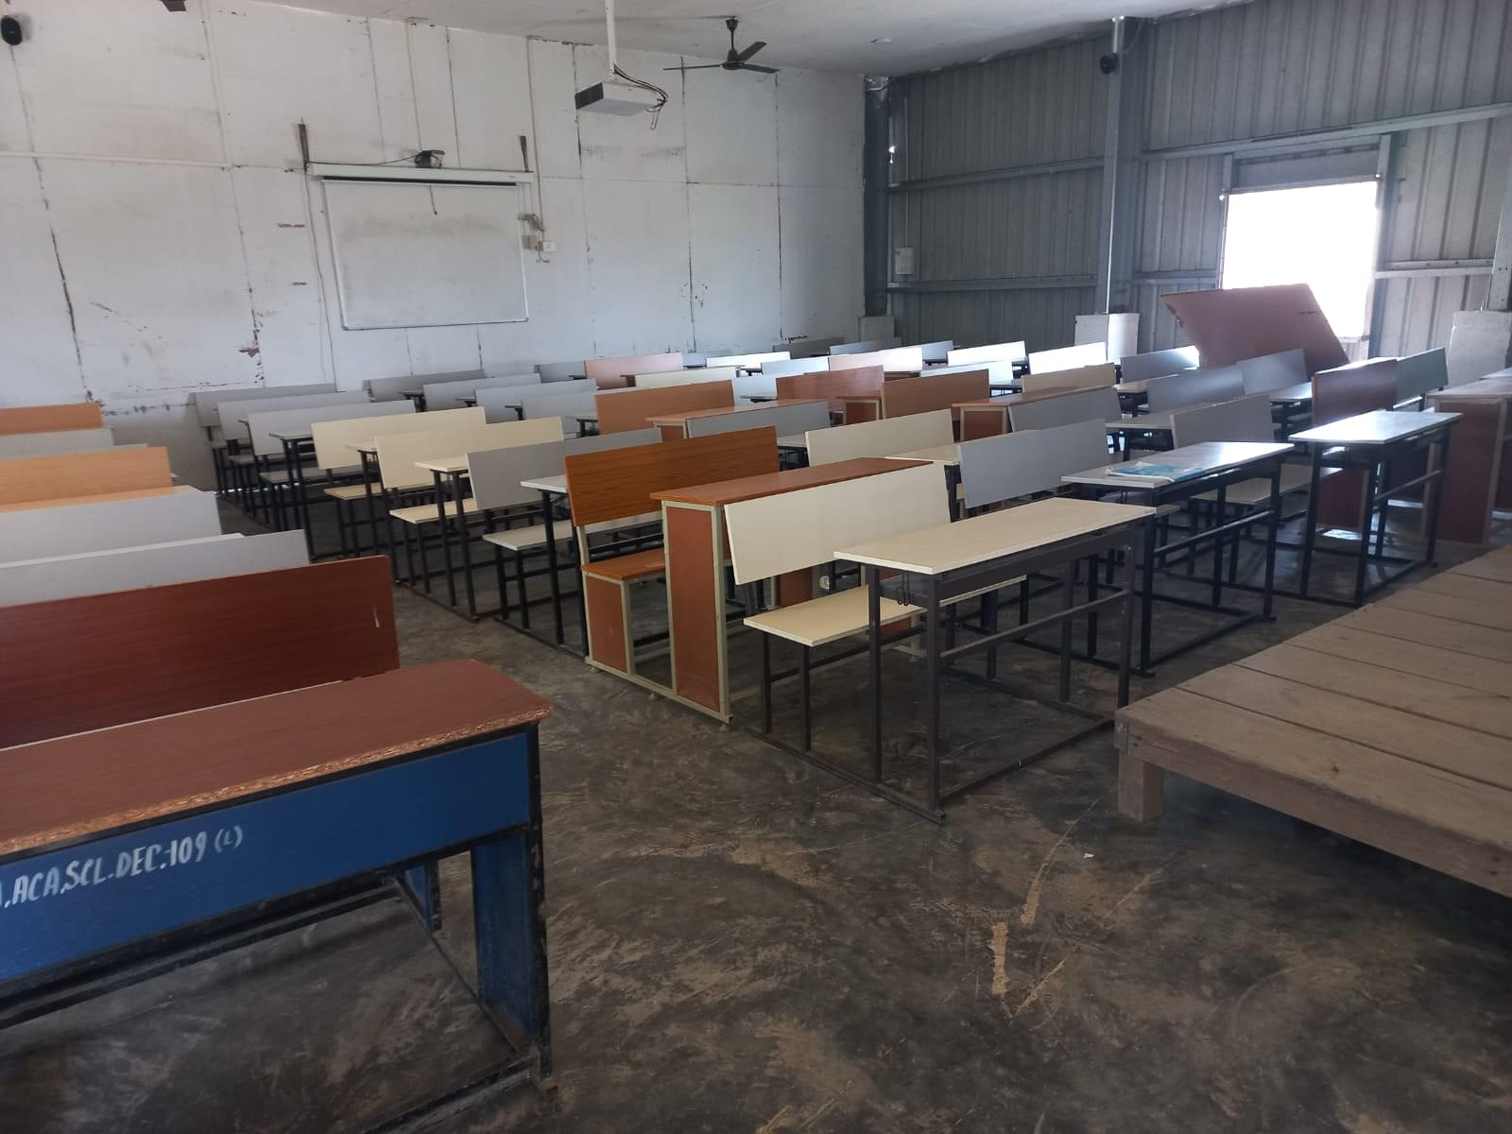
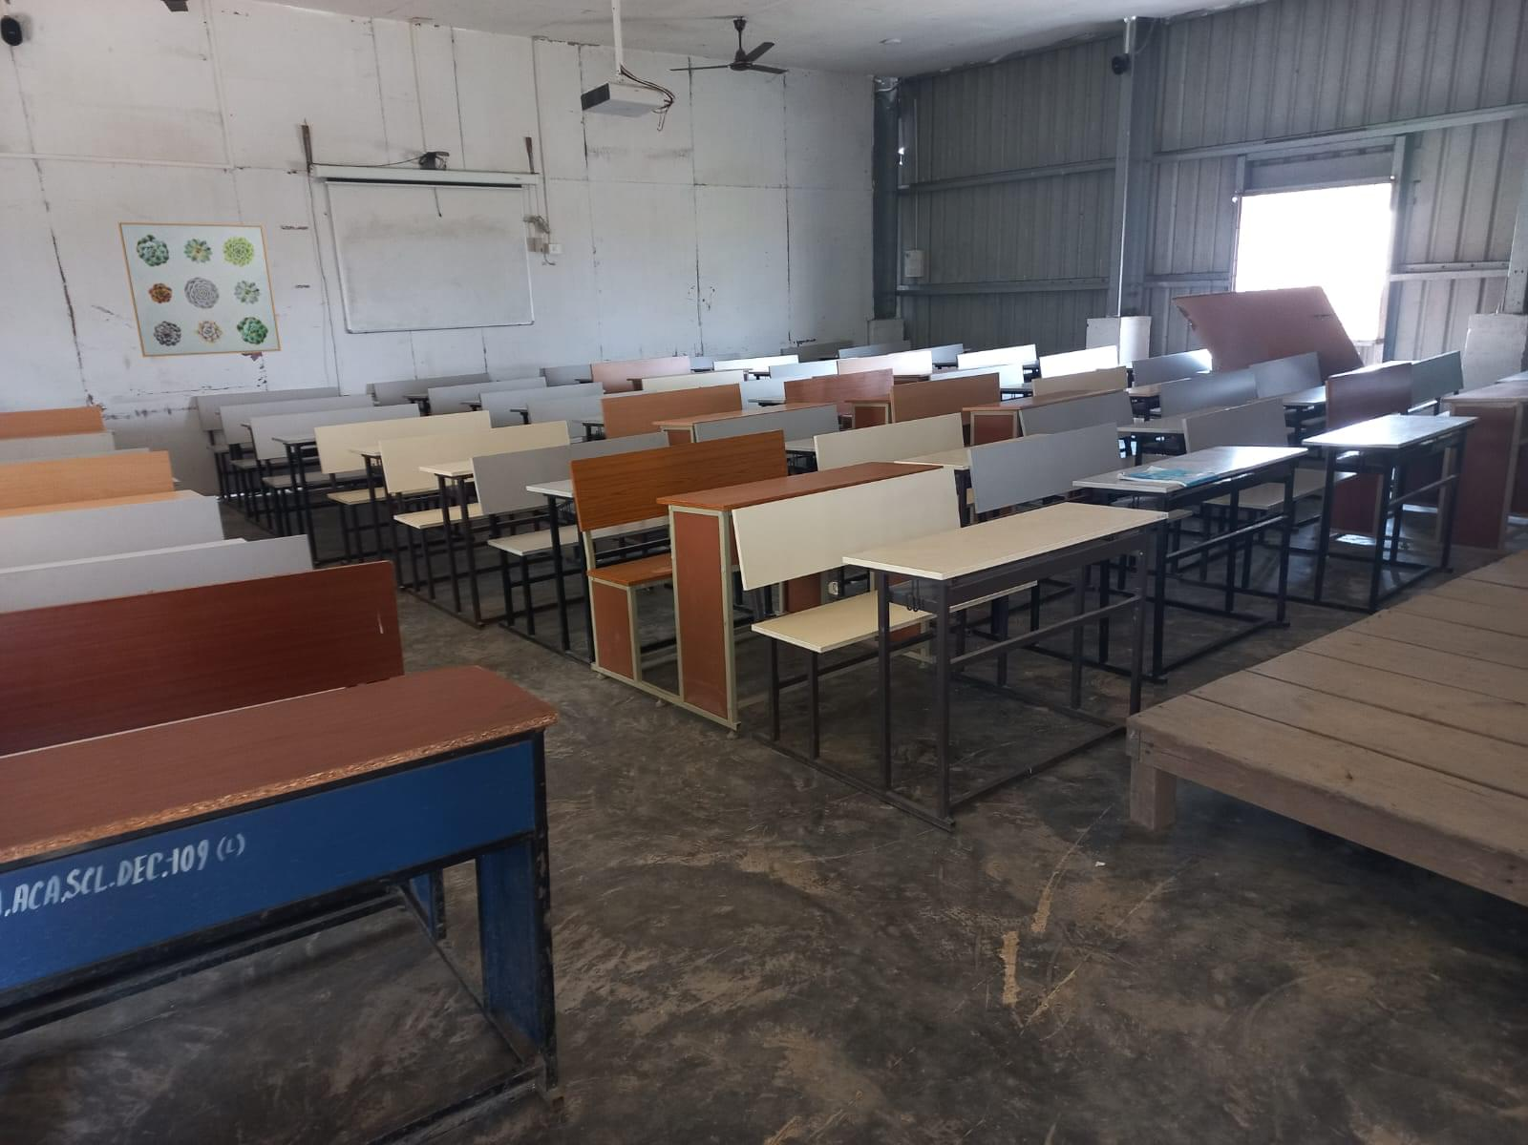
+ wall art [118,221,282,358]
